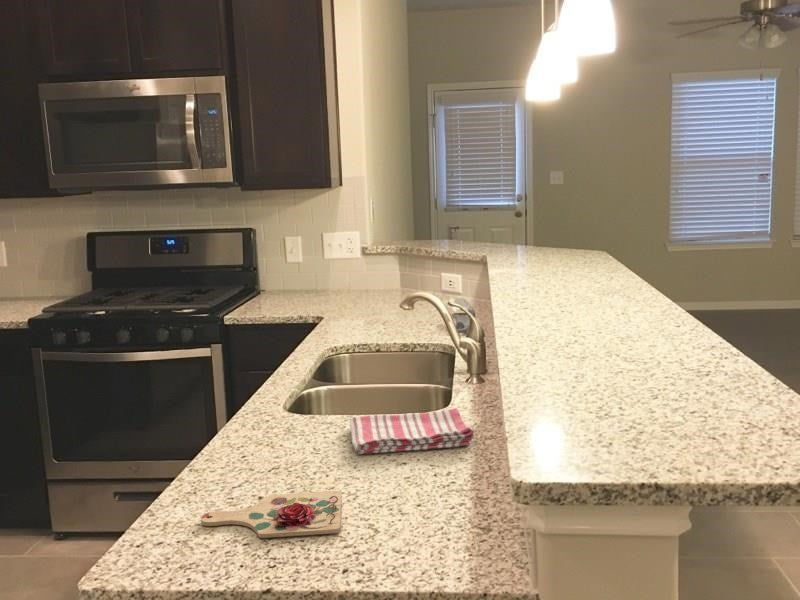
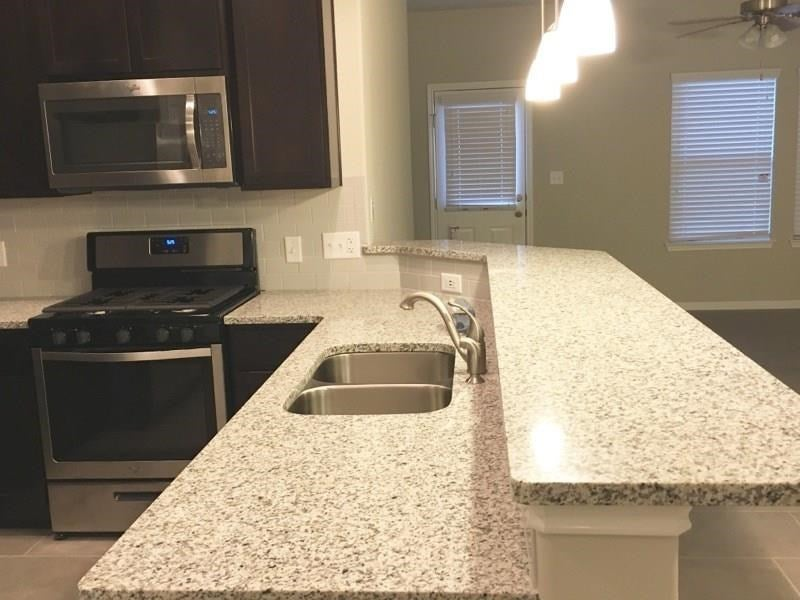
- dish towel [349,407,476,455]
- cutting board [200,490,342,539]
